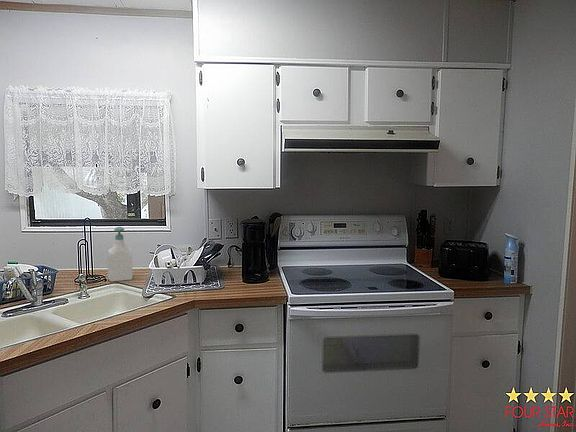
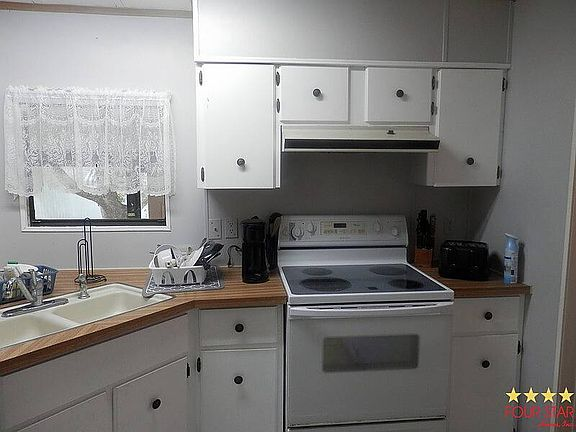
- soap bottle [106,226,133,282]
